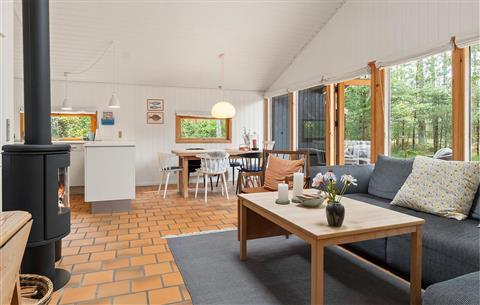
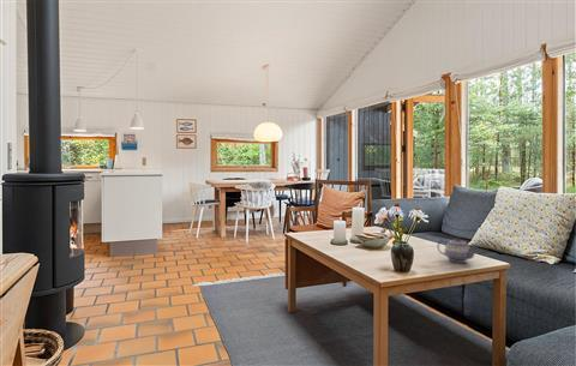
+ teapot [437,236,480,264]
